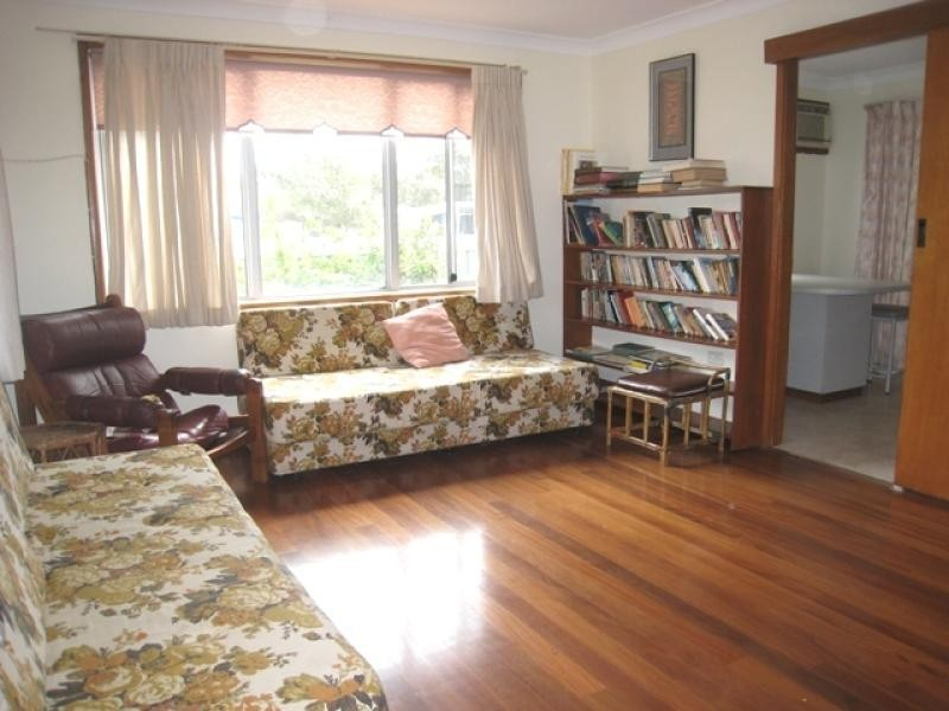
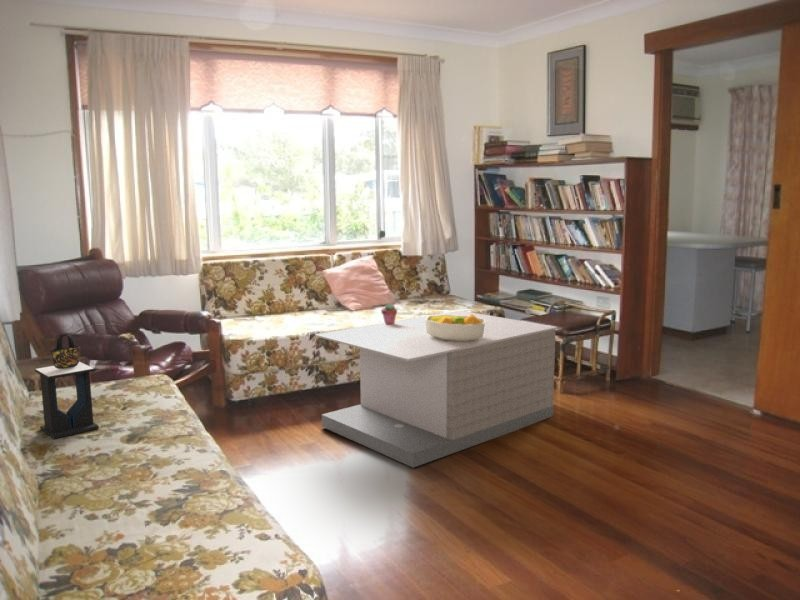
+ fruit bowl [425,314,486,342]
+ coffee table [314,310,558,469]
+ handbag [34,333,100,440]
+ potted succulent [380,302,398,325]
